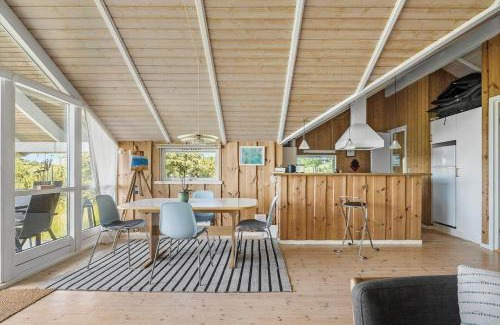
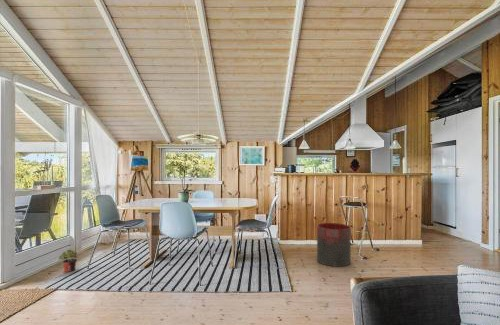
+ trash can [316,222,352,268]
+ potted plant [57,249,80,273]
